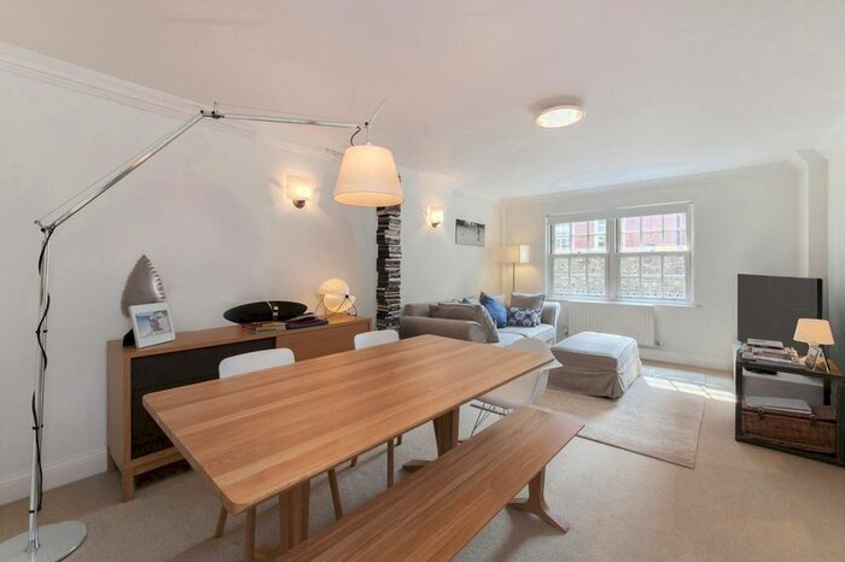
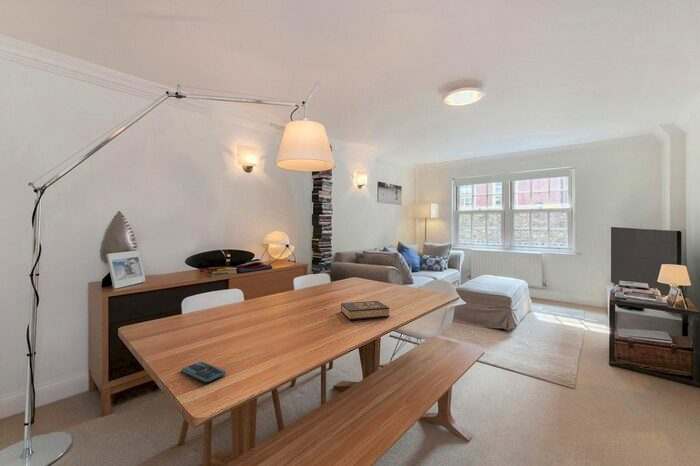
+ hardback book [340,300,390,321]
+ smartphone [180,361,227,383]
